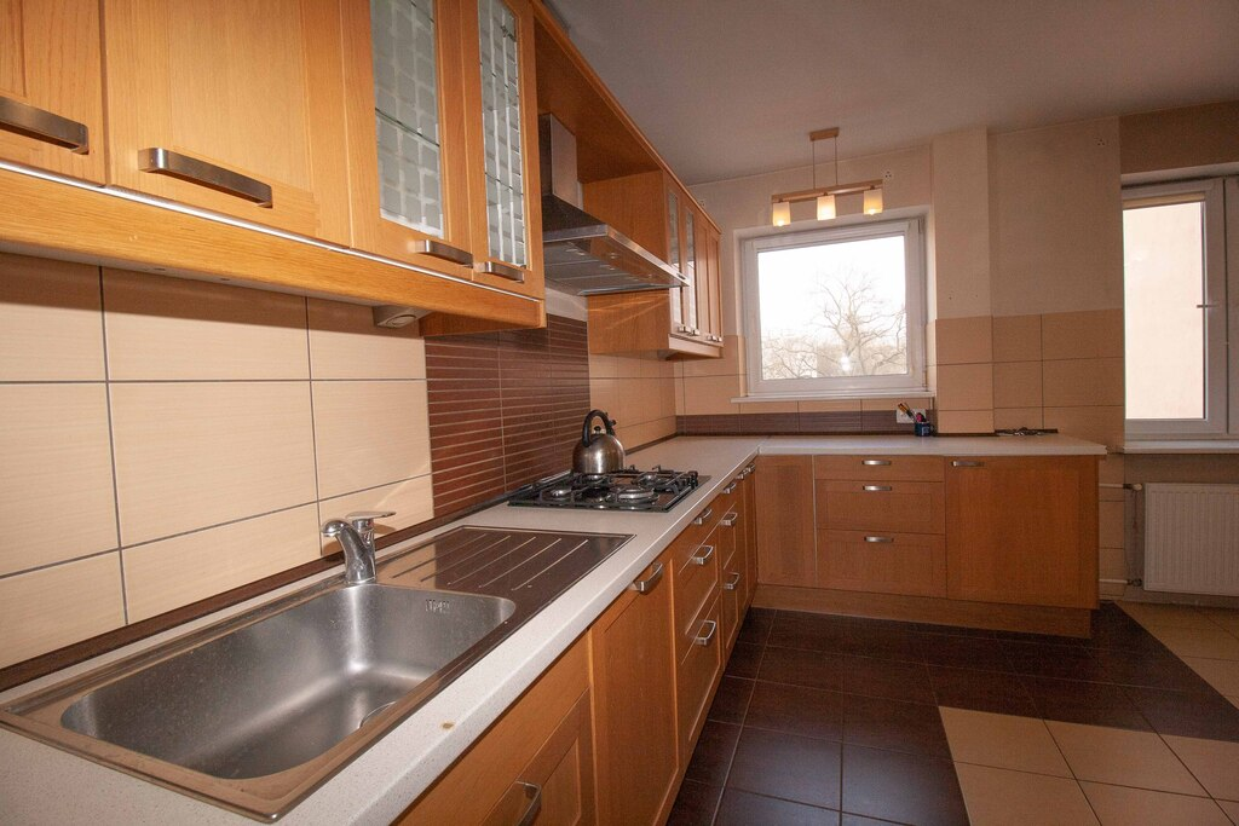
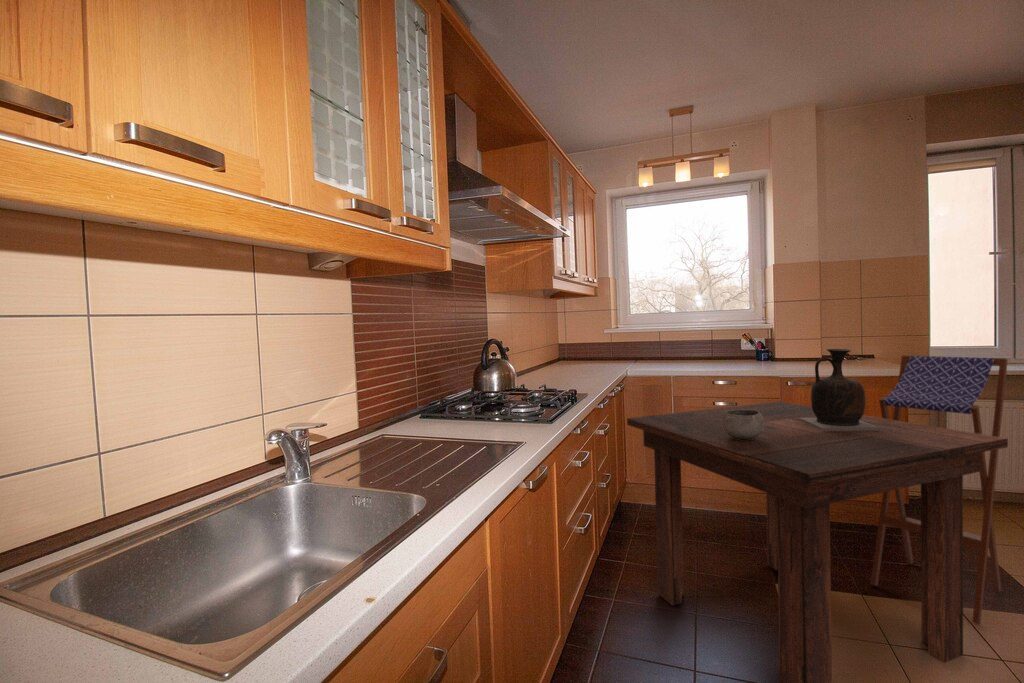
+ bowl [722,409,764,440]
+ stool [869,355,1009,625]
+ dining table [626,401,1009,683]
+ vase [799,348,879,431]
